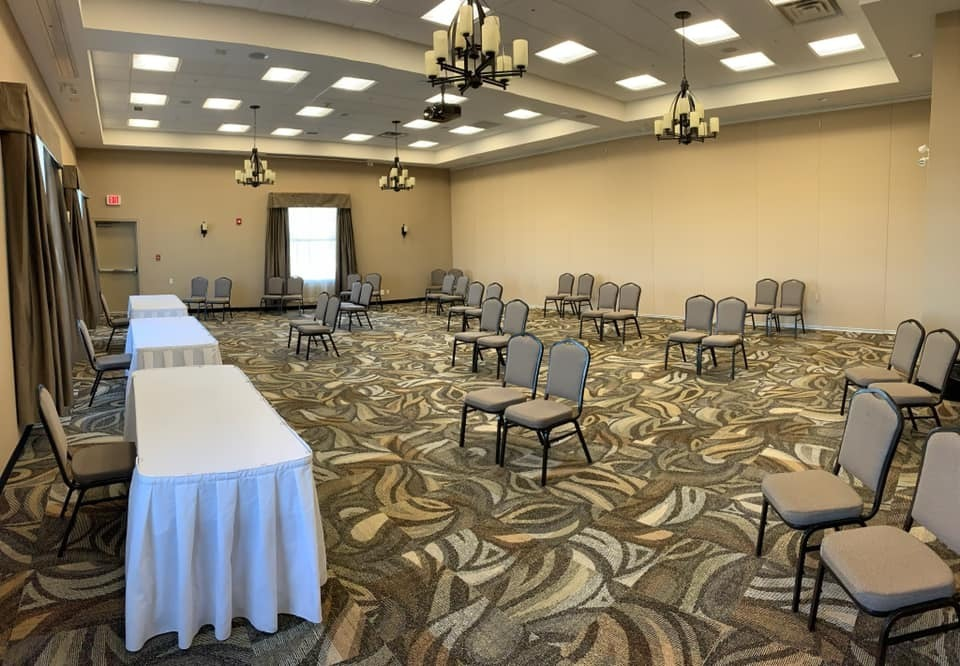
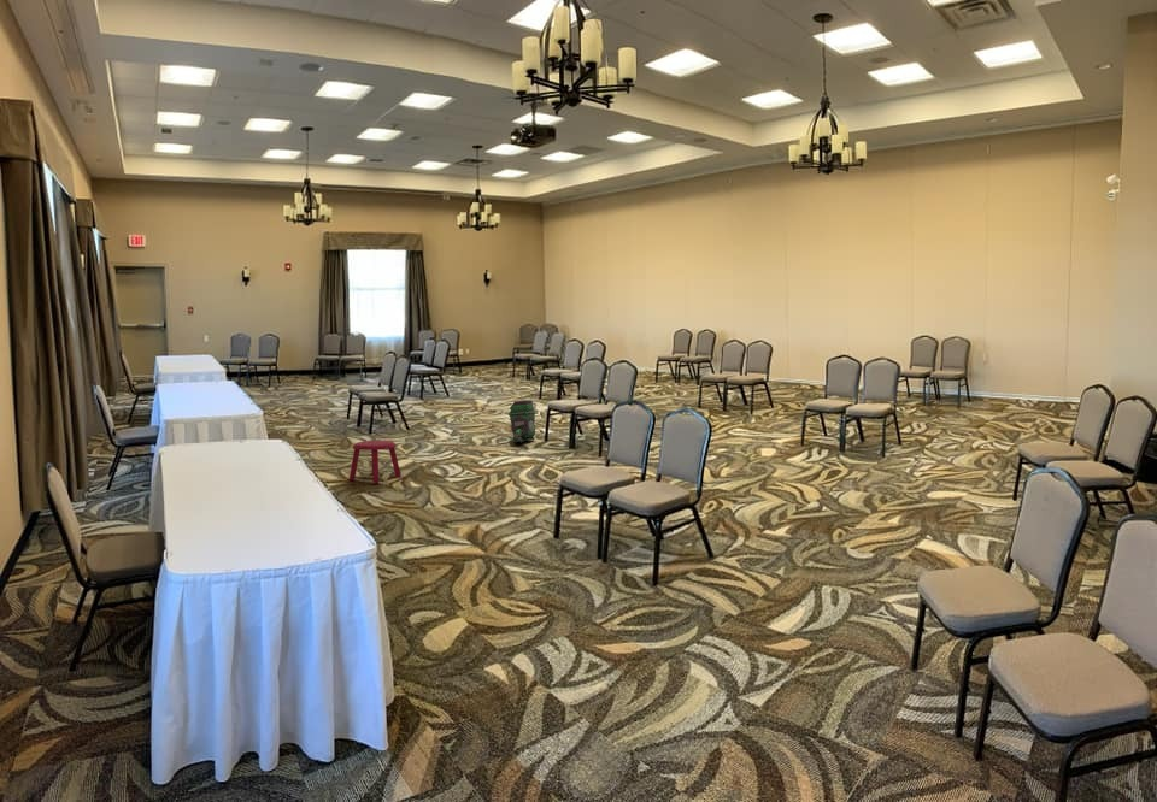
+ stool [348,440,403,484]
+ speaker [507,399,536,444]
